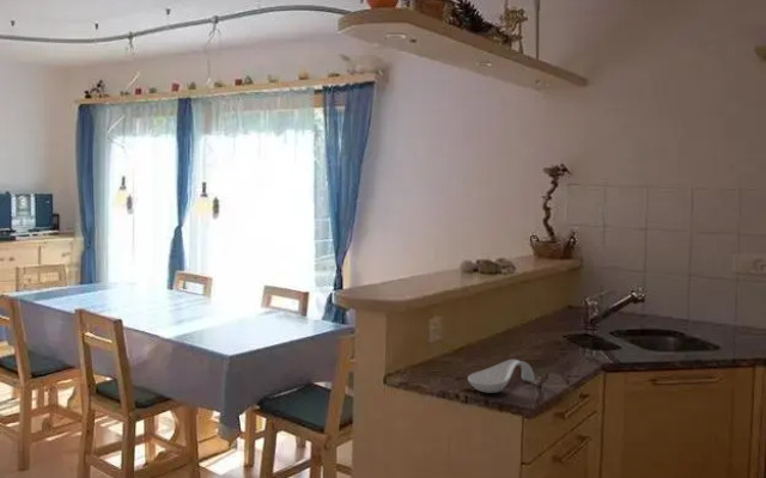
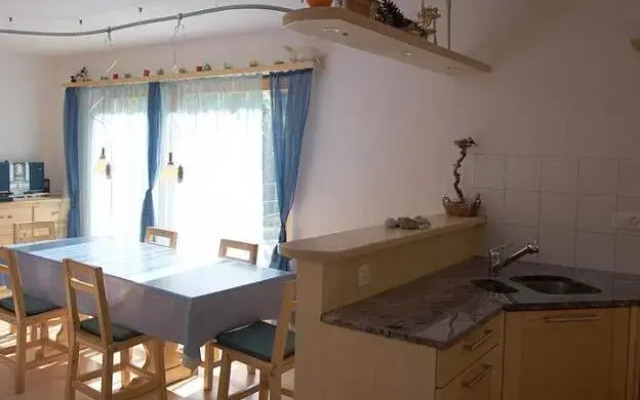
- spoon rest [467,358,536,394]
